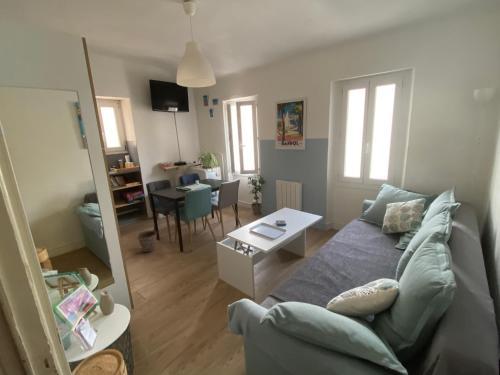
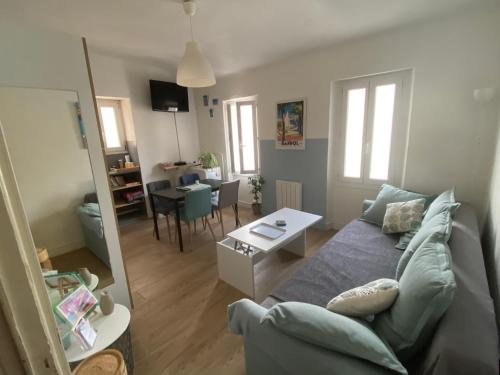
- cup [136,230,158,253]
